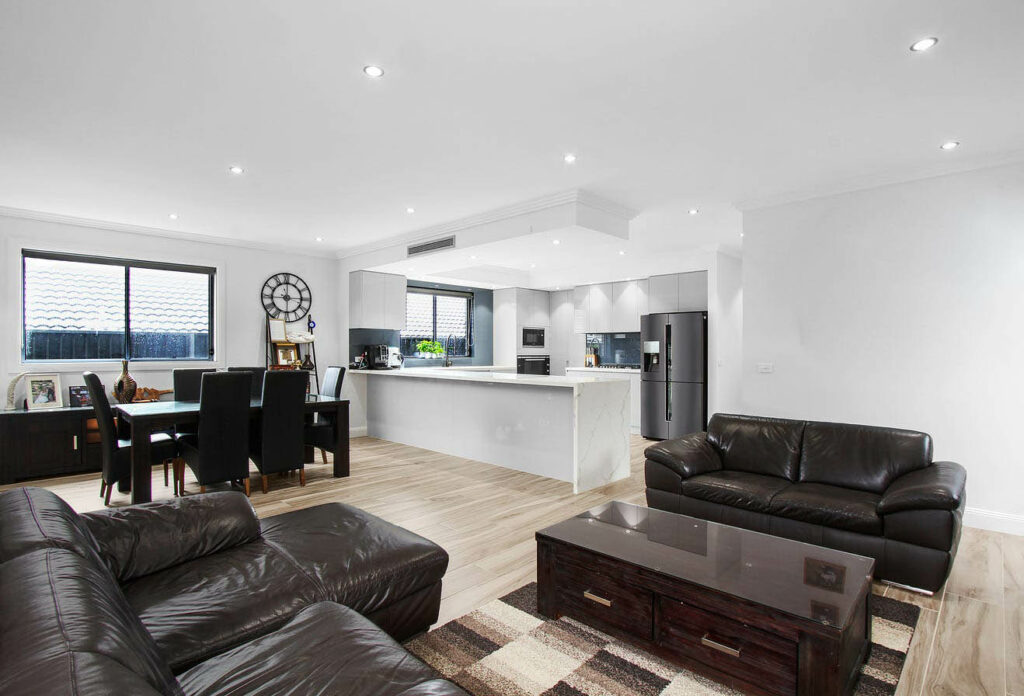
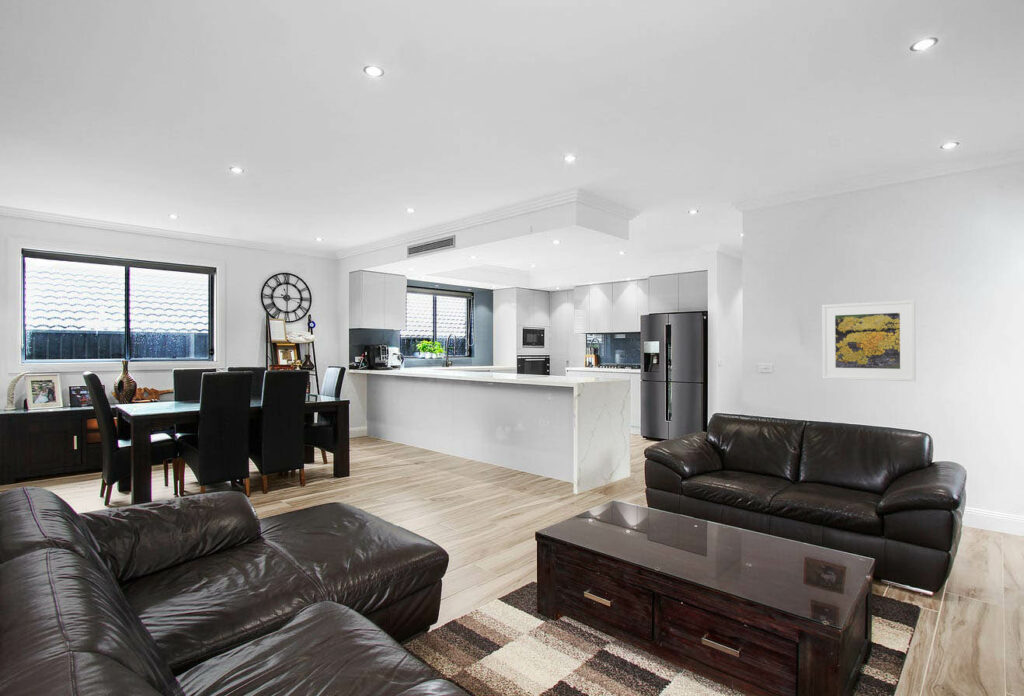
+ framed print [821,299,917,382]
